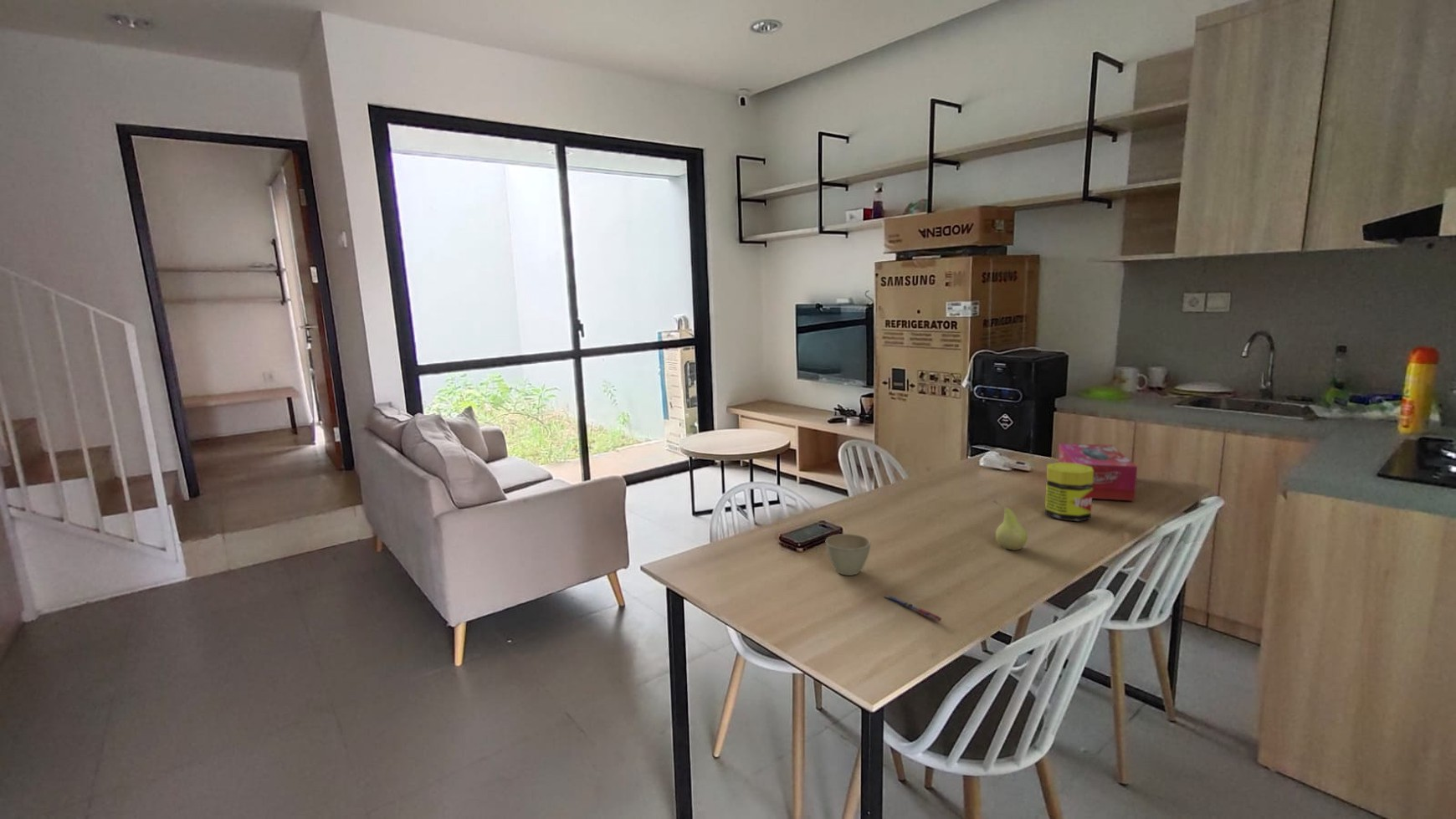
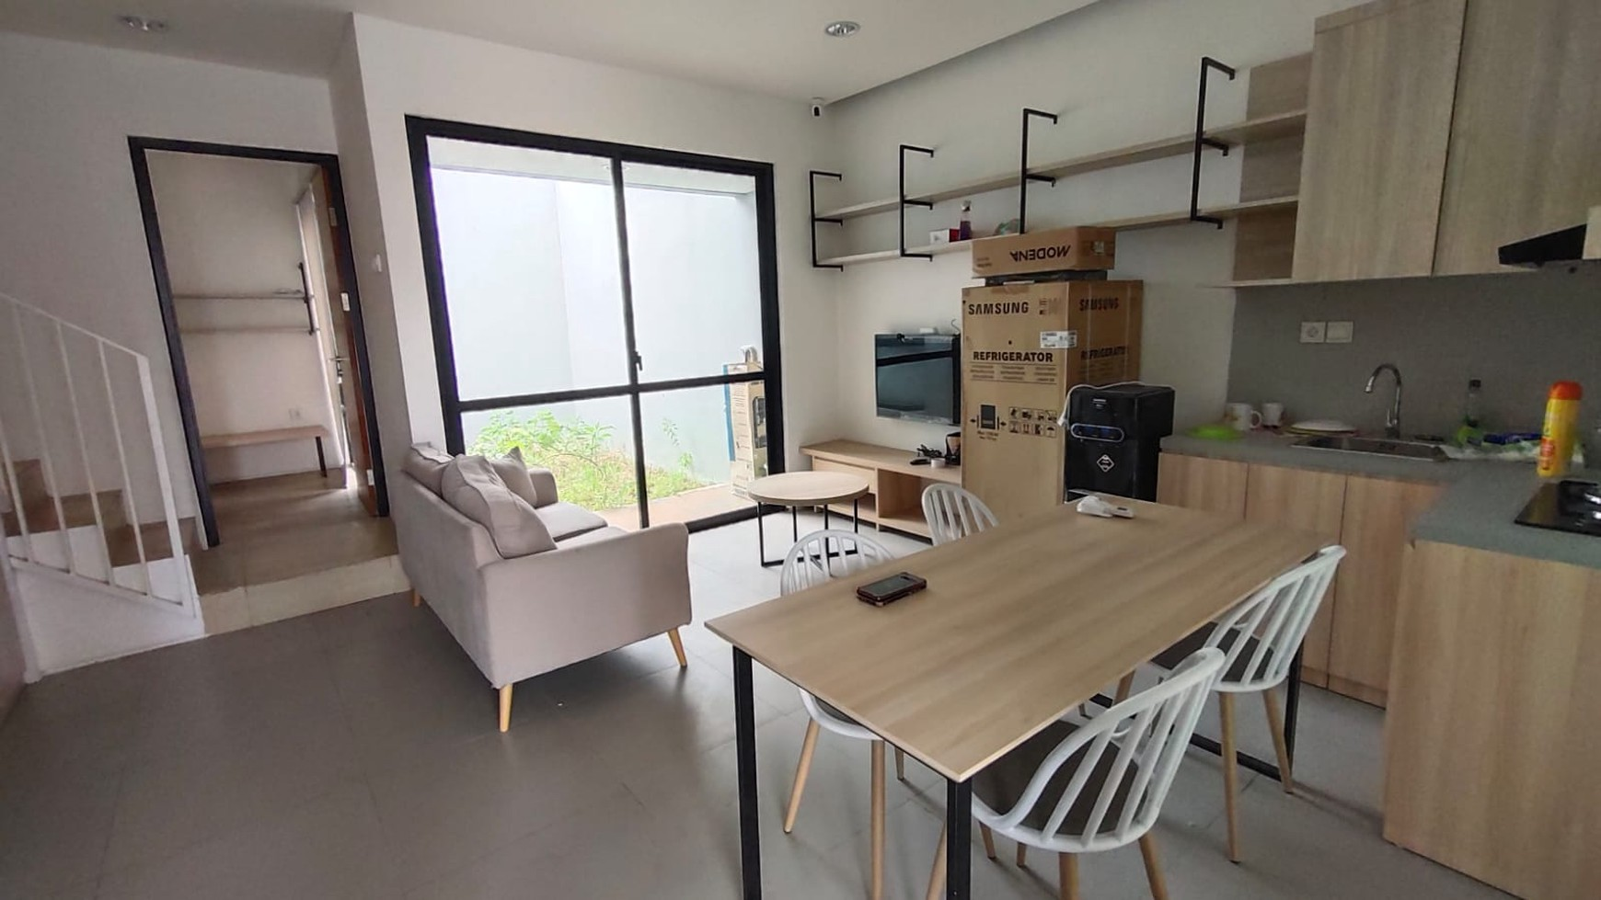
- flower pot [825,533,871,576]
- fruit [992,499,1028,551]
- jar [1044,462,1094,522]
- tissue box [1058,443,1138,502]
- pen [884,594,942,622]
